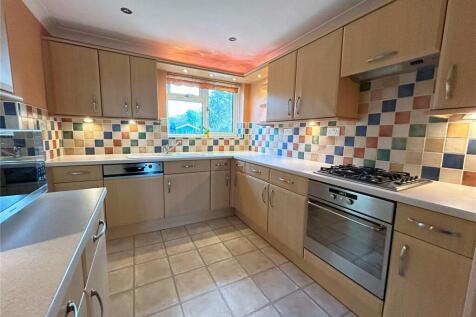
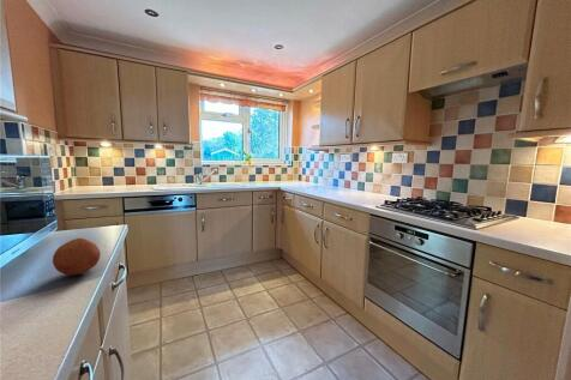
+ fruit [52,237,102,276]
